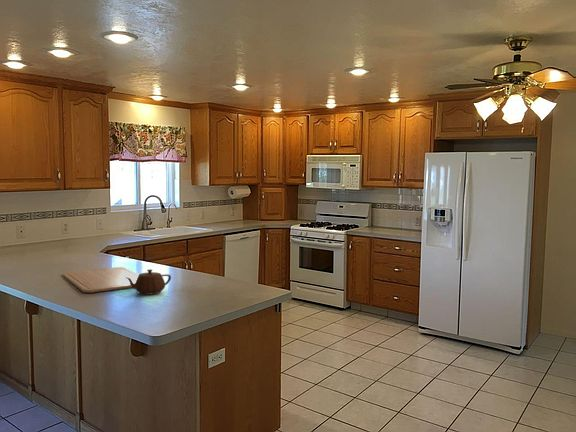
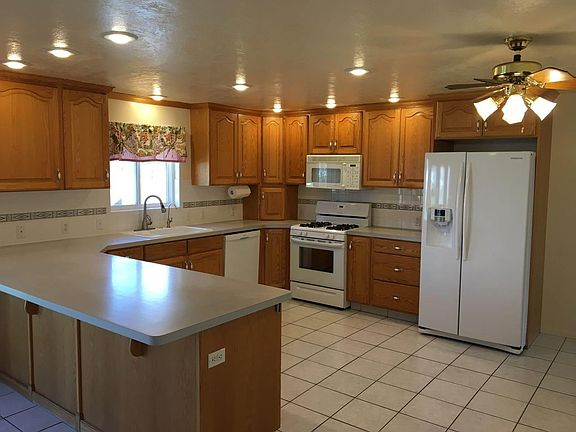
- teapot [124,268,172,296]
- chopping board [62,266,139,293]
